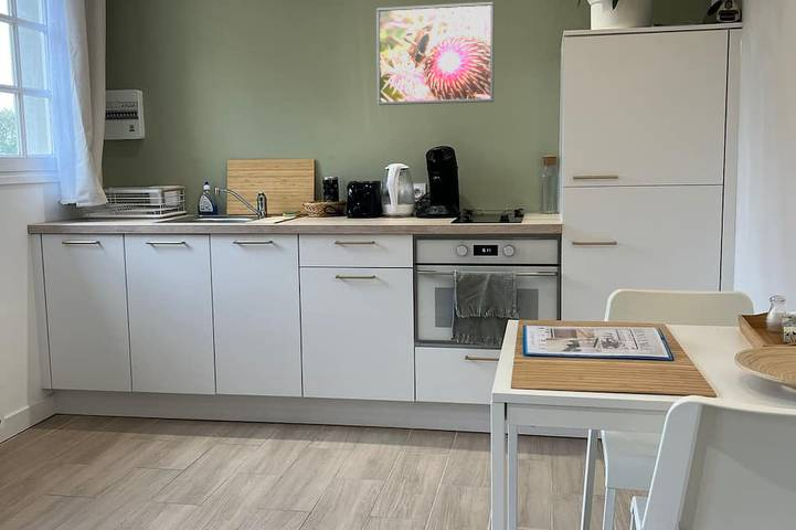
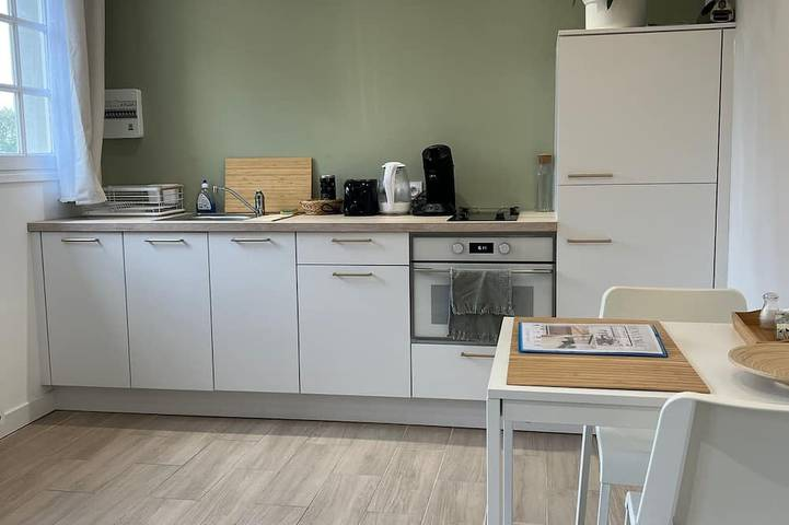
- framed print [375,1,495,106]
